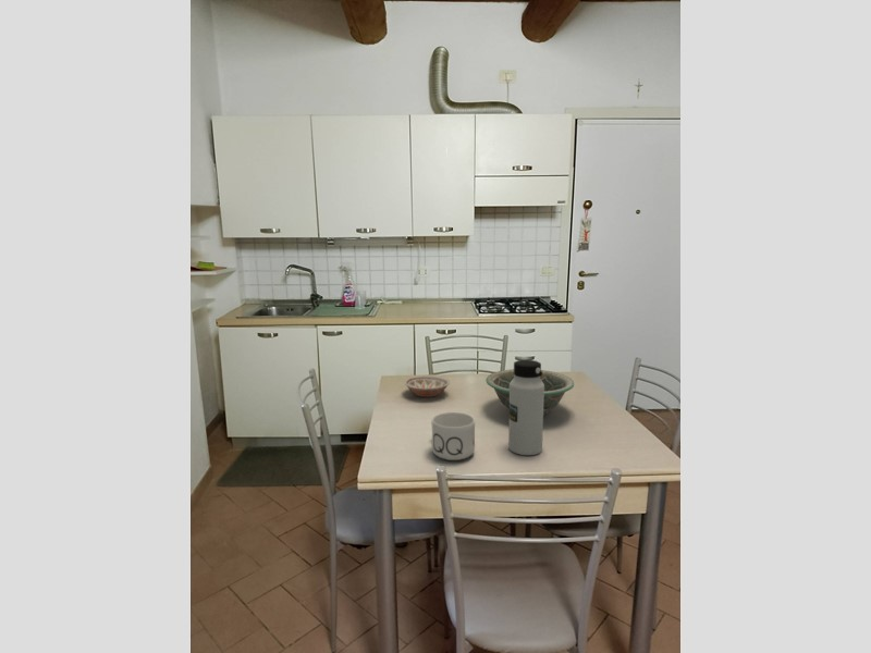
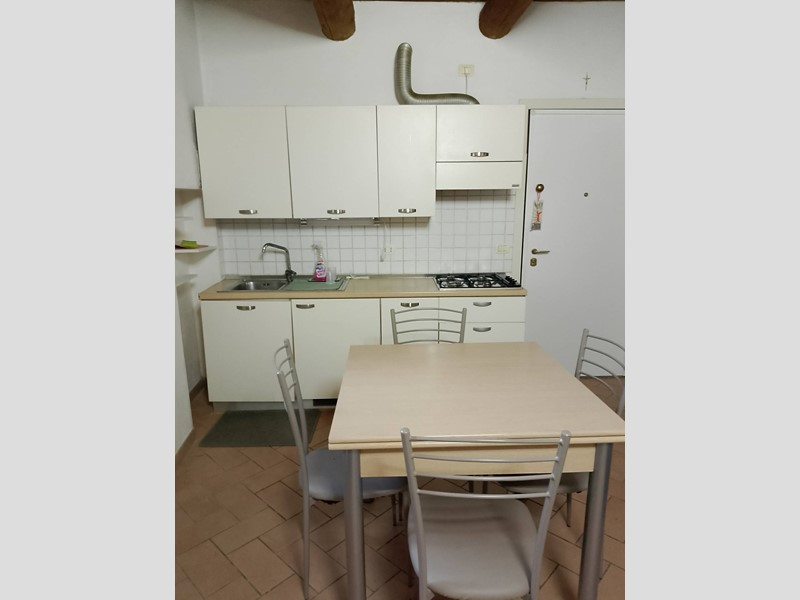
- water bottle [507,359,544,456]
- mug [430,411,476,461]
- bowl [403,374,451,398]
- decorative bowl [484,368,575,417]
